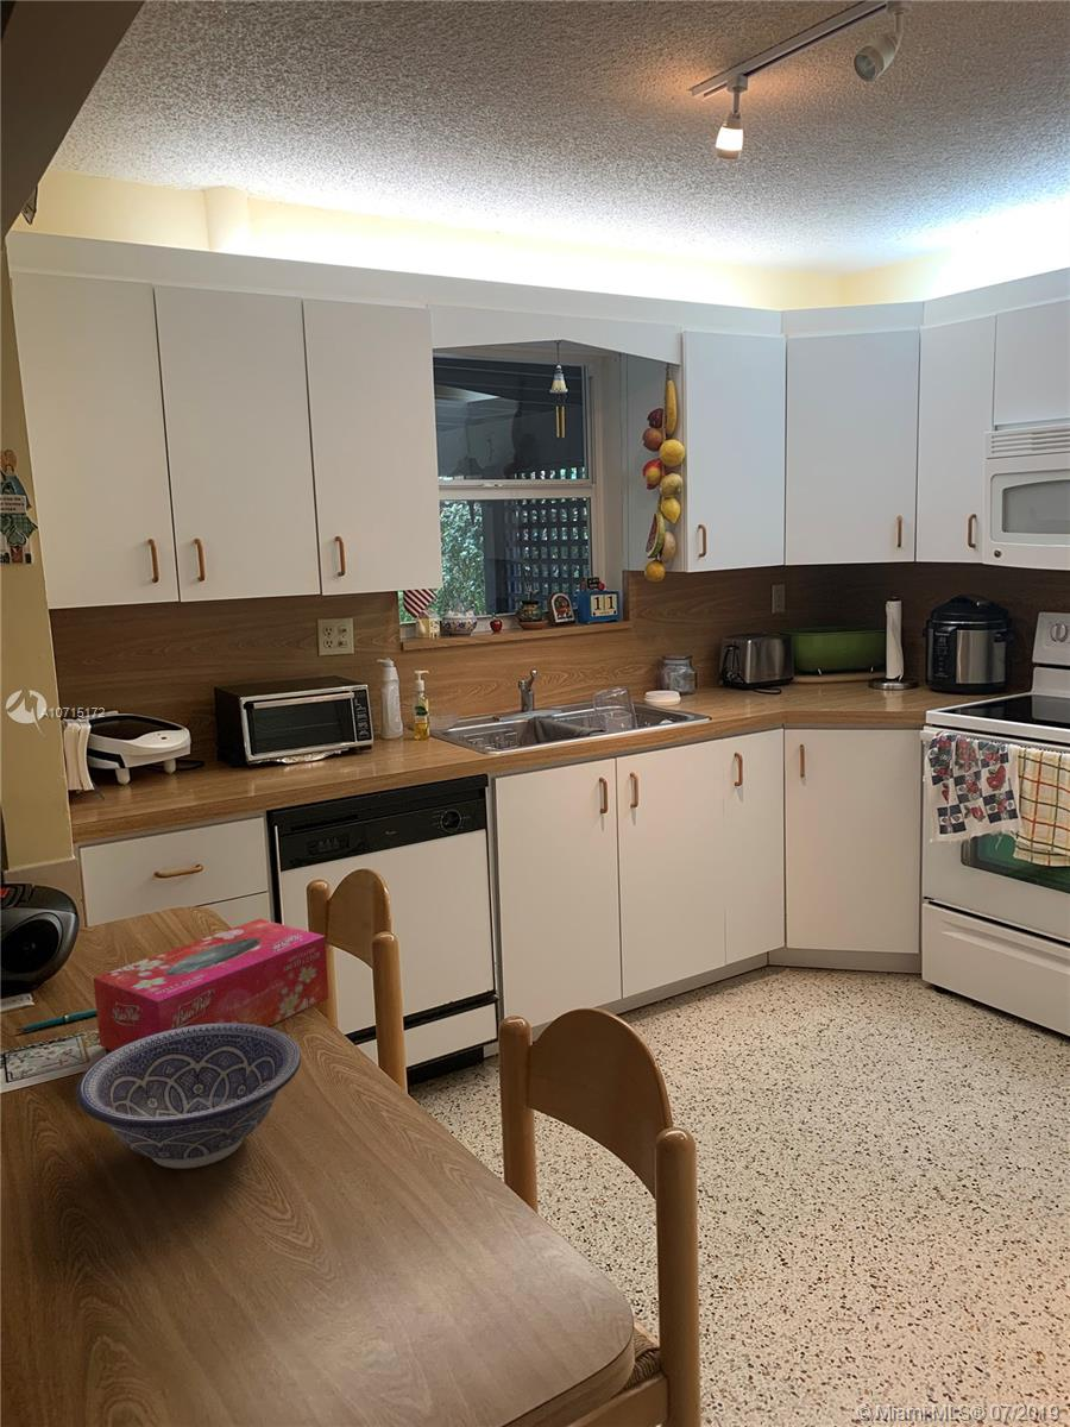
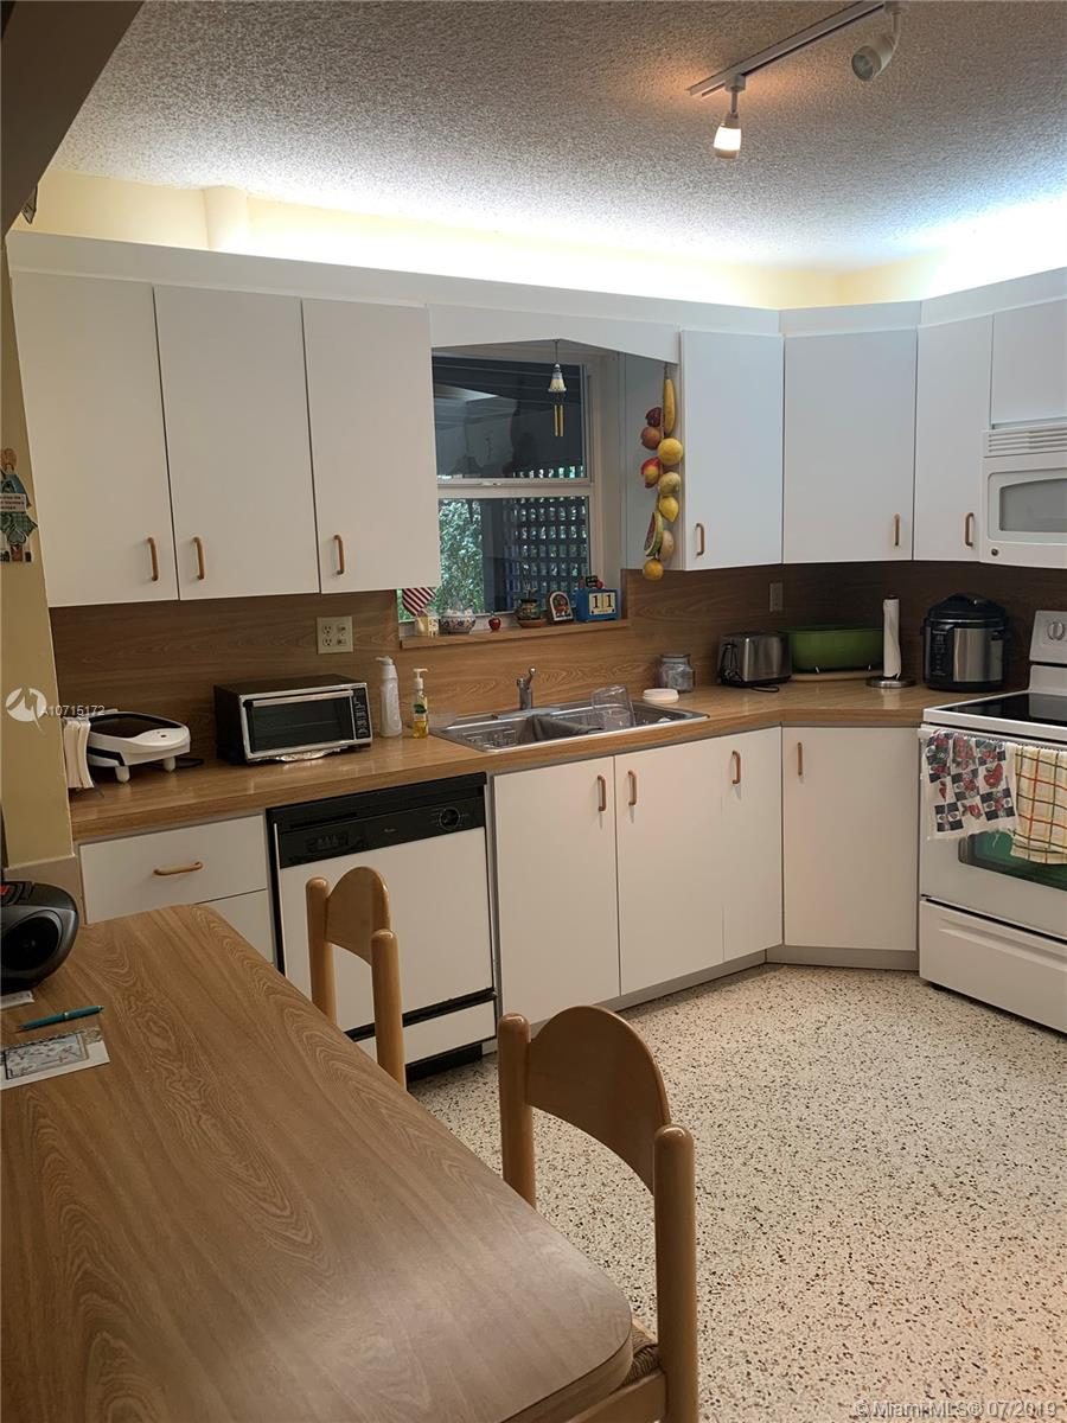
- tissue box [93,918,329,1051]
- decorative bowl [74,1023,302,1170]
